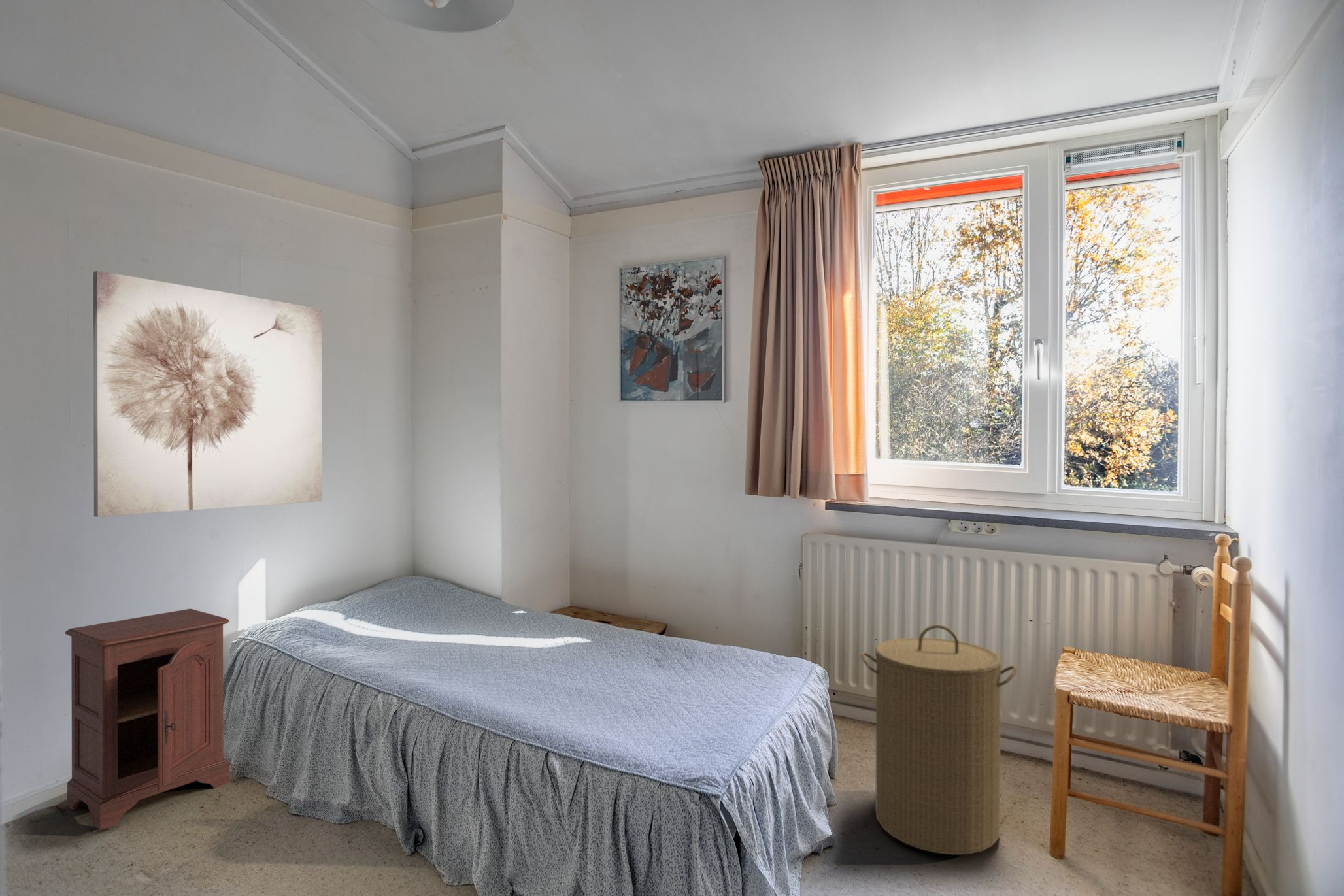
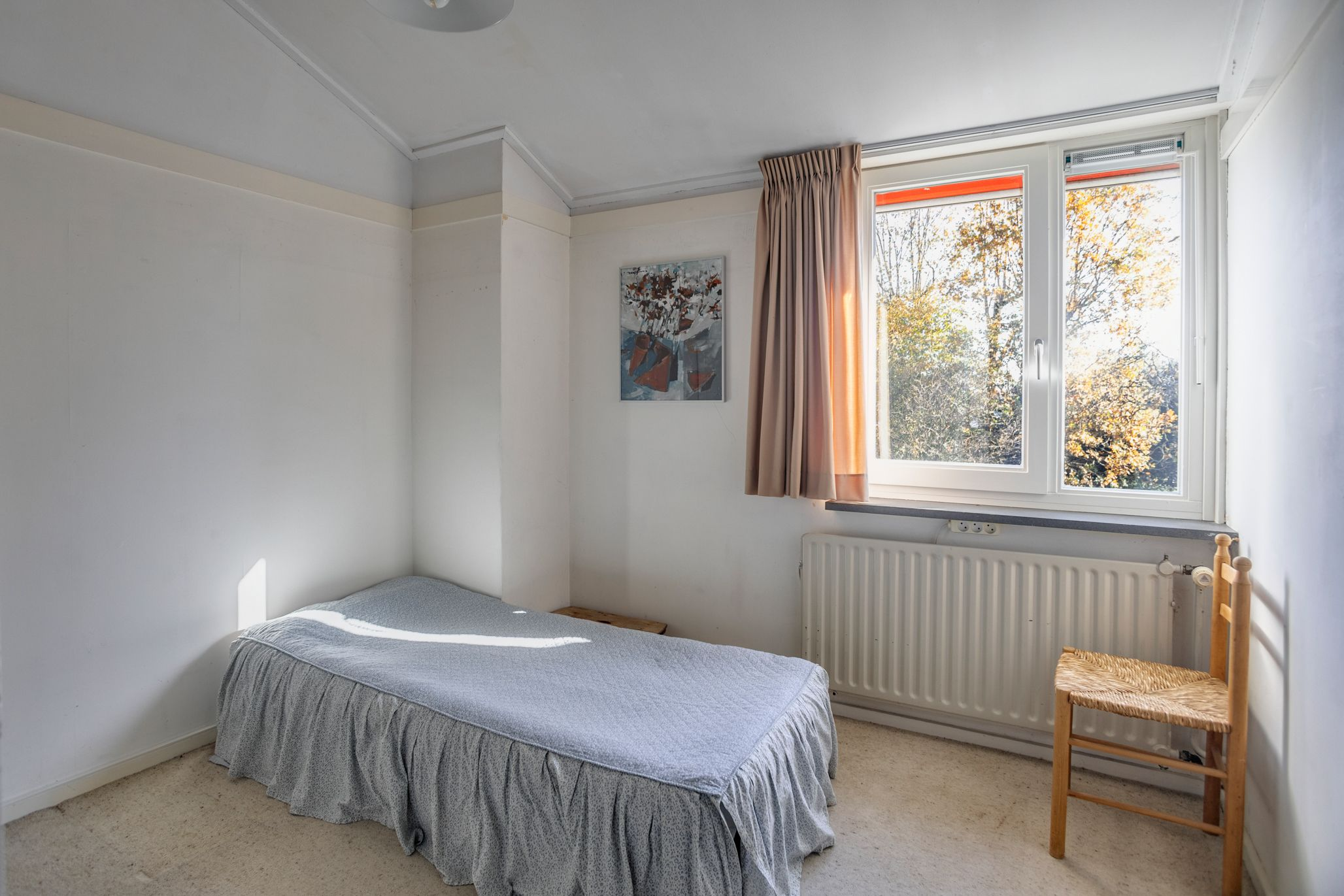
- wall art [93,270,323,518]
- laundry hamper [860,624,1018,855]
- nightstand [64,608,230,831]
